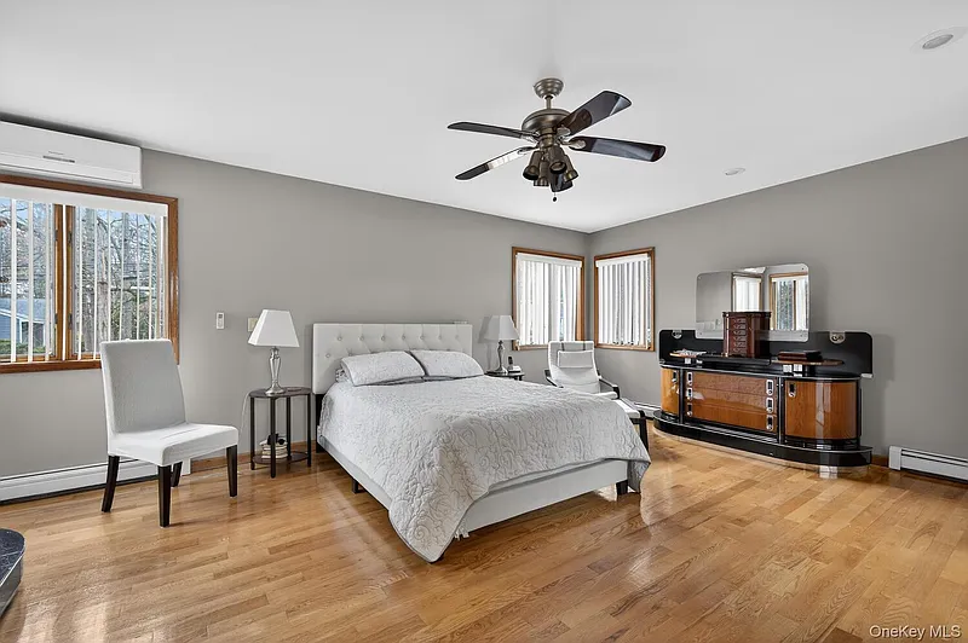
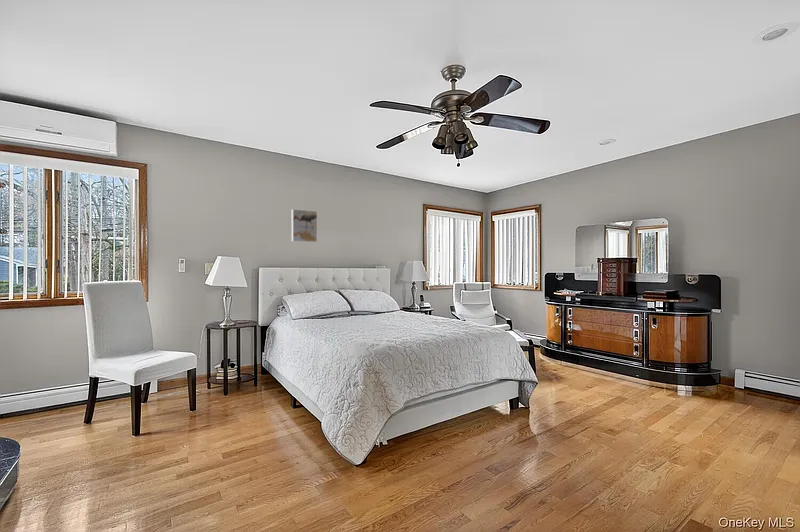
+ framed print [291,208,318,243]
